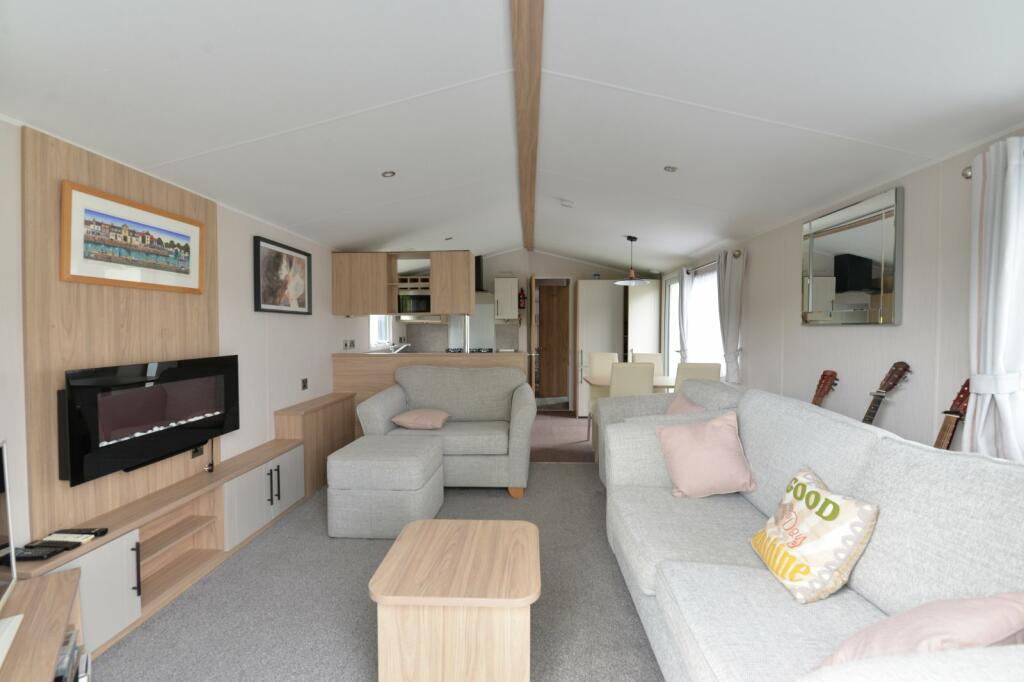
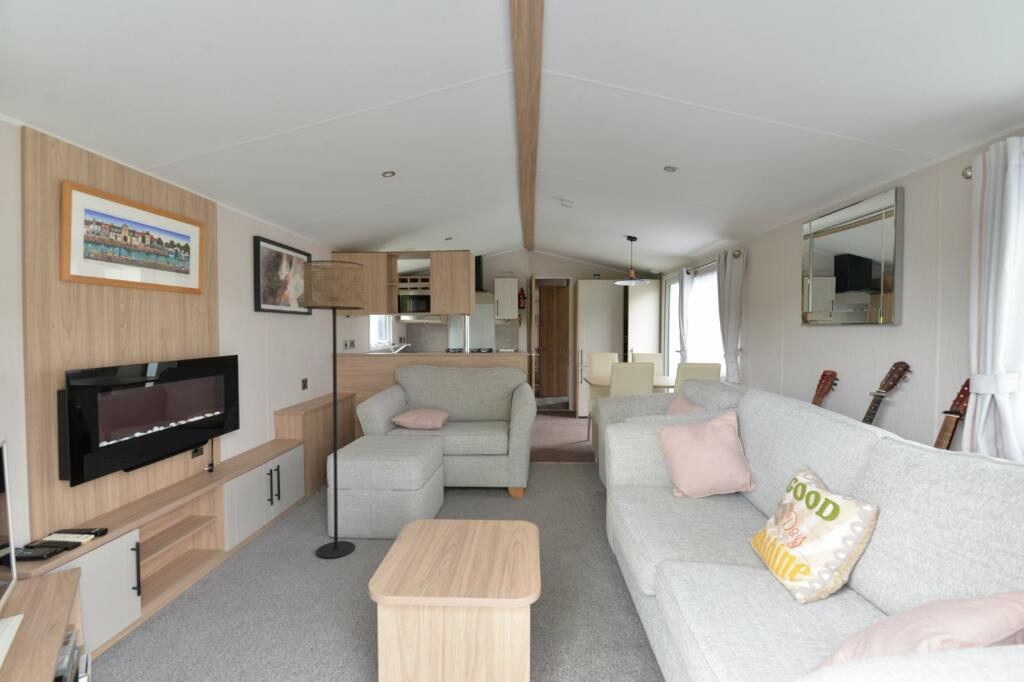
+ floor lamp [303,259,365,559]
